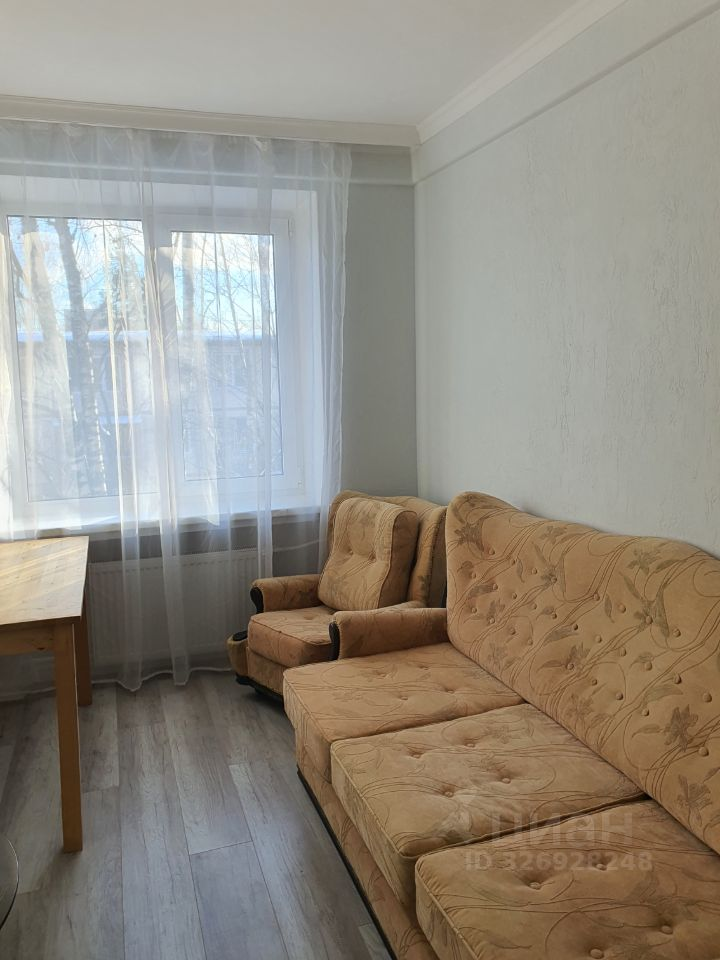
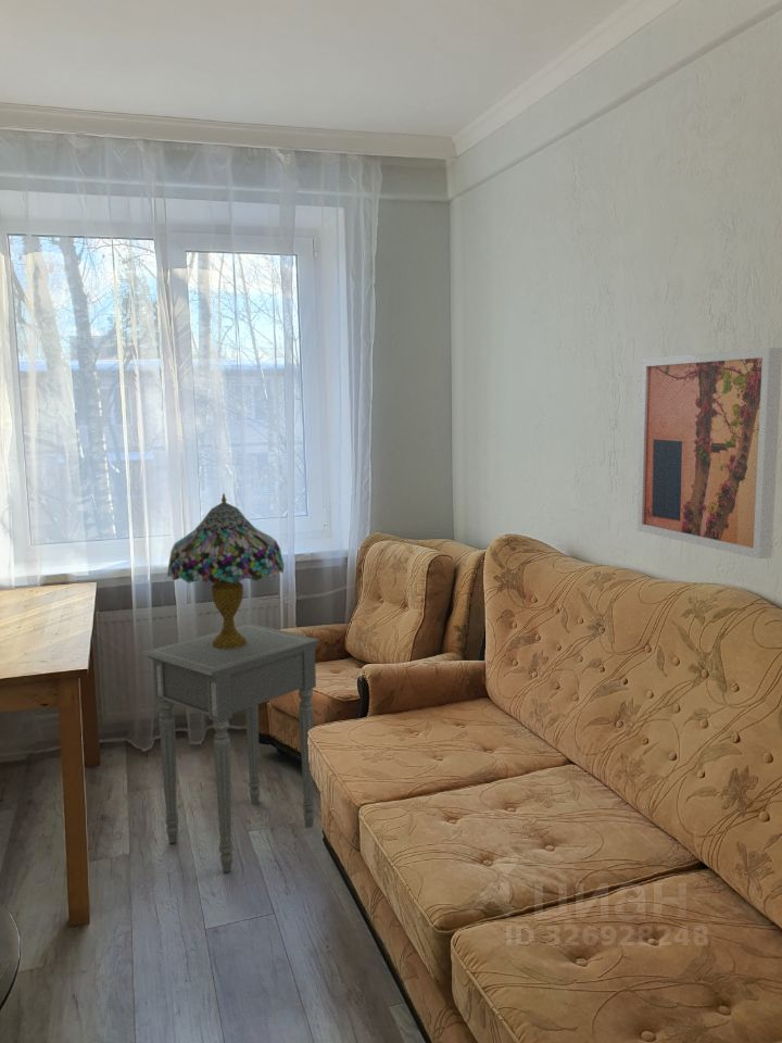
+ side table [141,623,320,874]
+ table lamp [166,493,286,649]
+ wall art [636,347,782,560]
